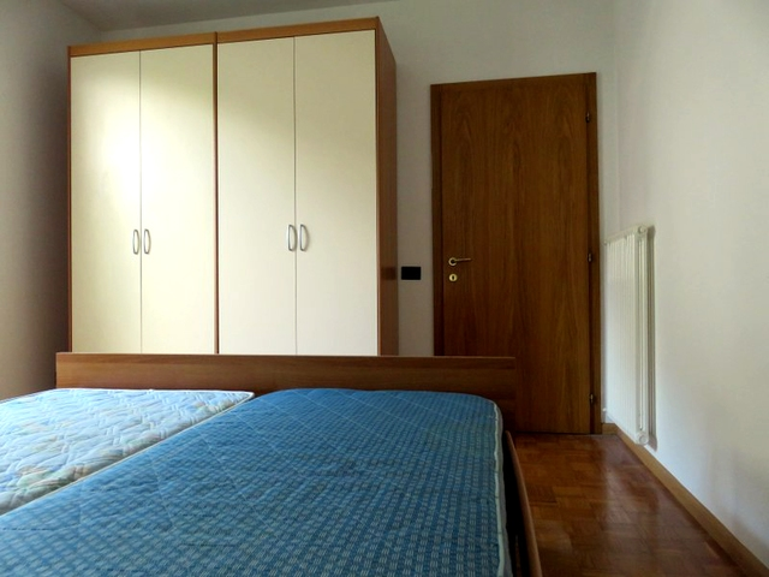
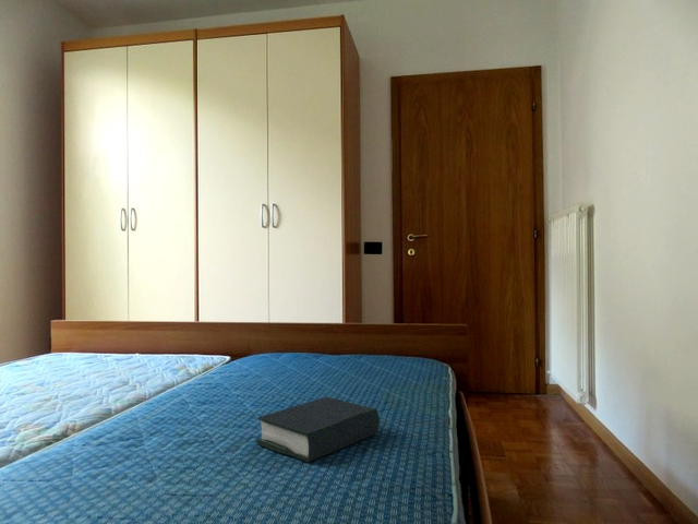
+ book [255,396,381,464]
